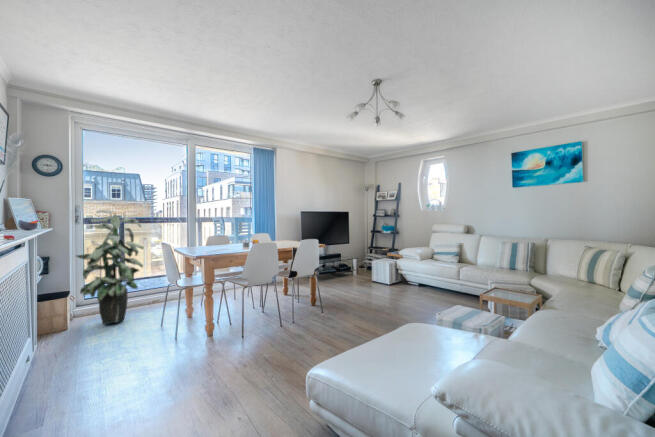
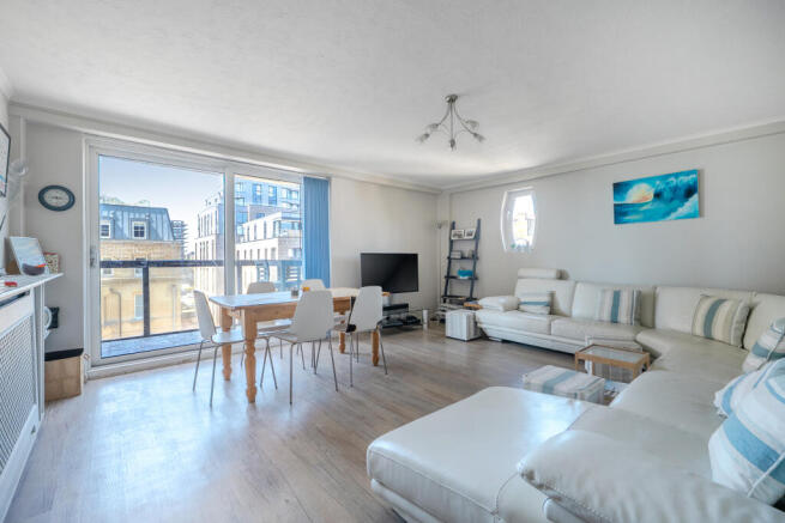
- indoor plant [74,209,145,325]
